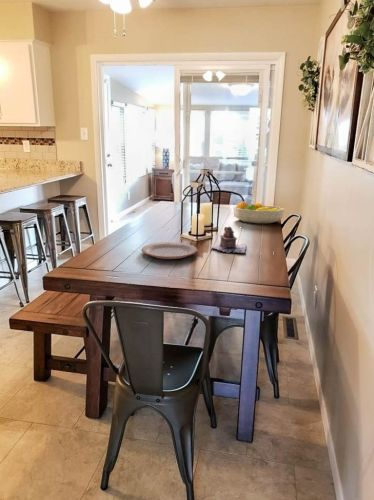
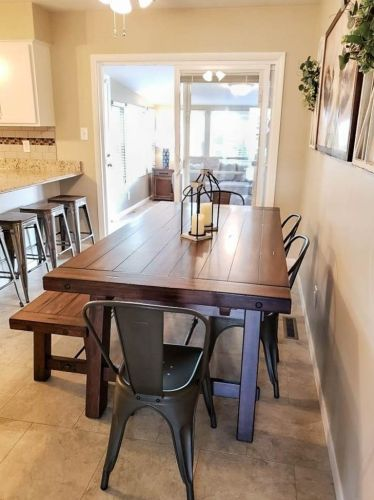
- plate [141,241,198,260]
- teapot [210,226,247,254]
- fruit bowl [232,200,285,224]
